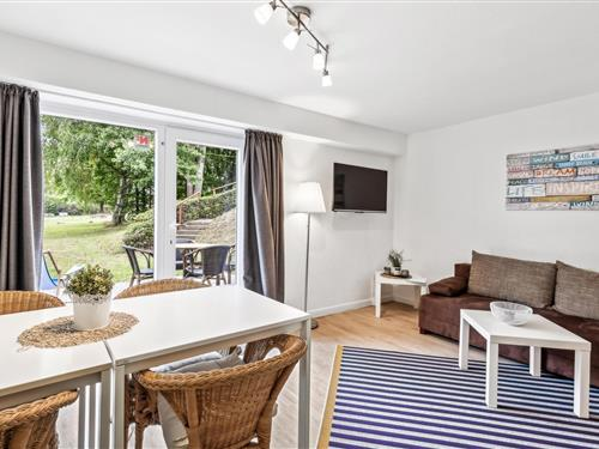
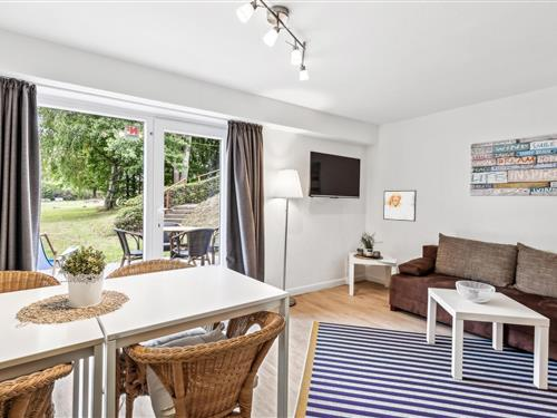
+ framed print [382,189,418,223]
